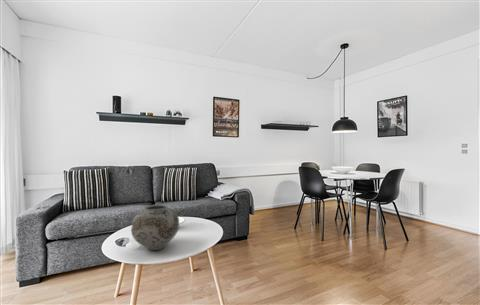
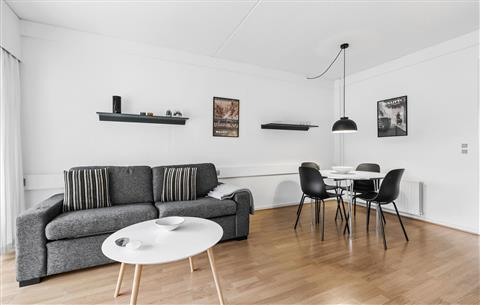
- vase [130,203,180,251]
